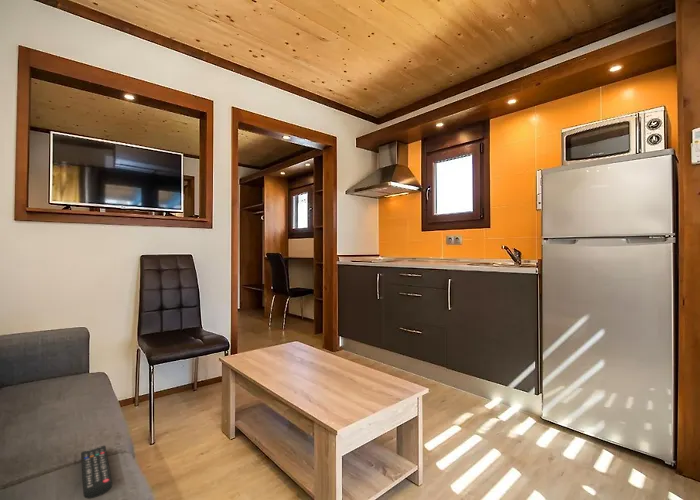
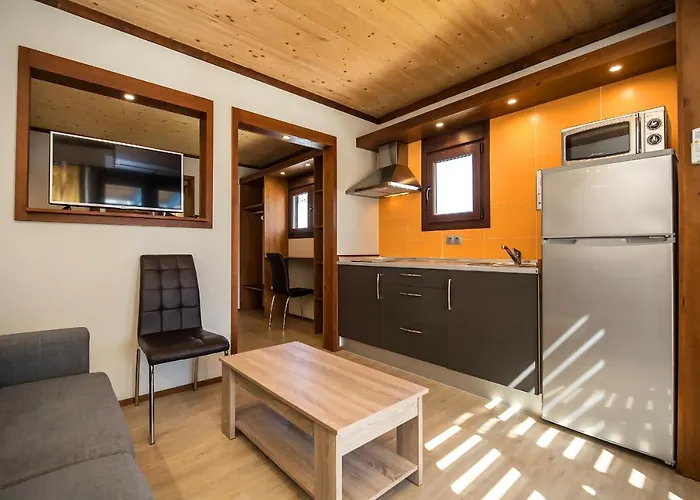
- remote control [80,444,113,500]
